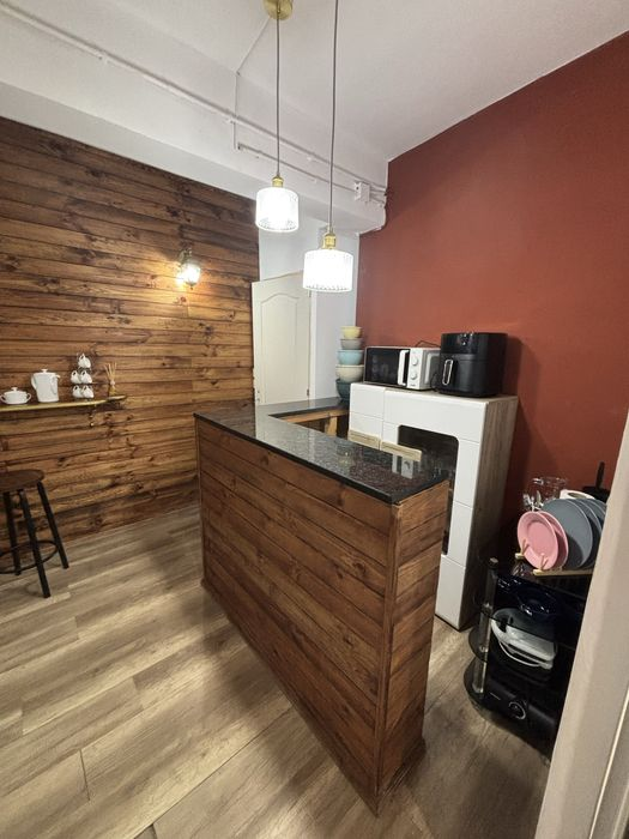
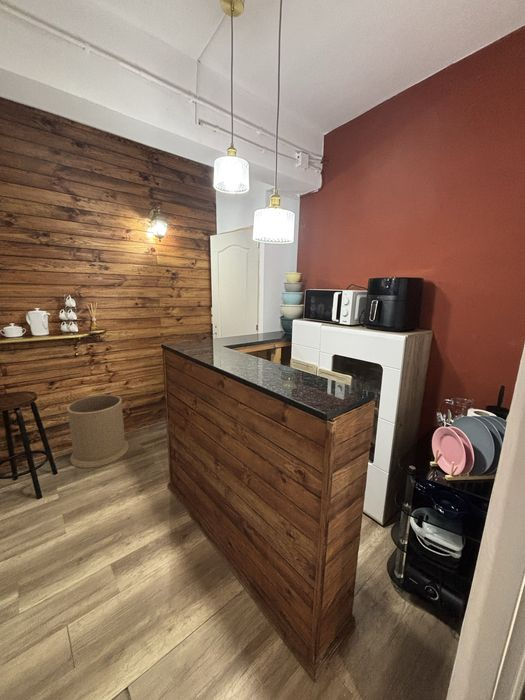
+ trash can [66,394,130,469]
